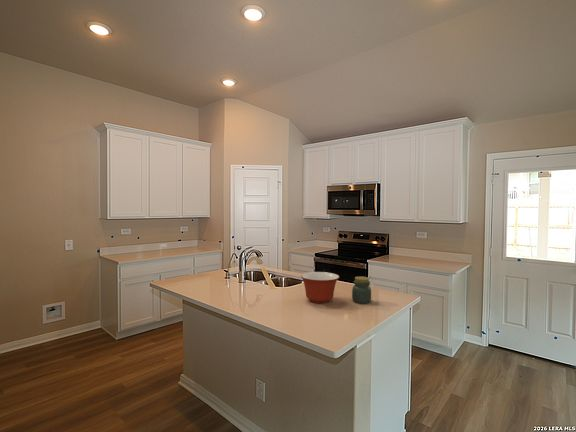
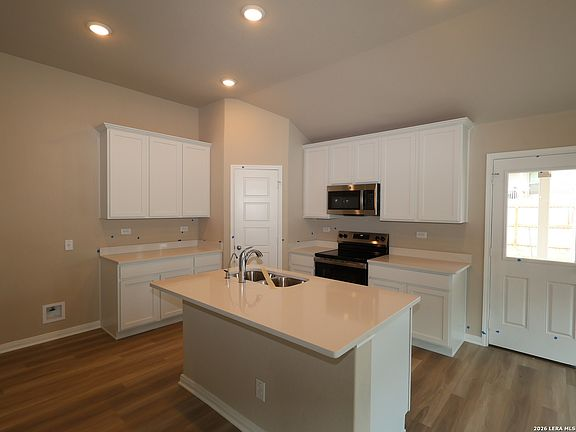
- mixing bowl [300,271,340,304]
- jar [351,275,372,305]
